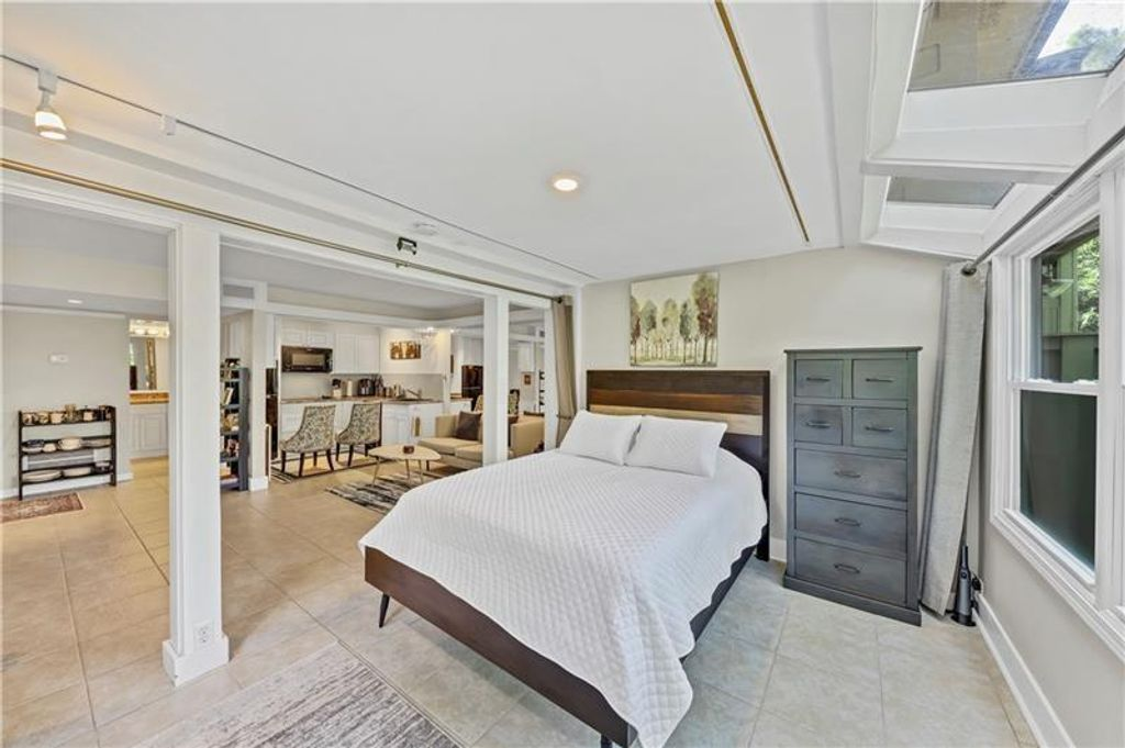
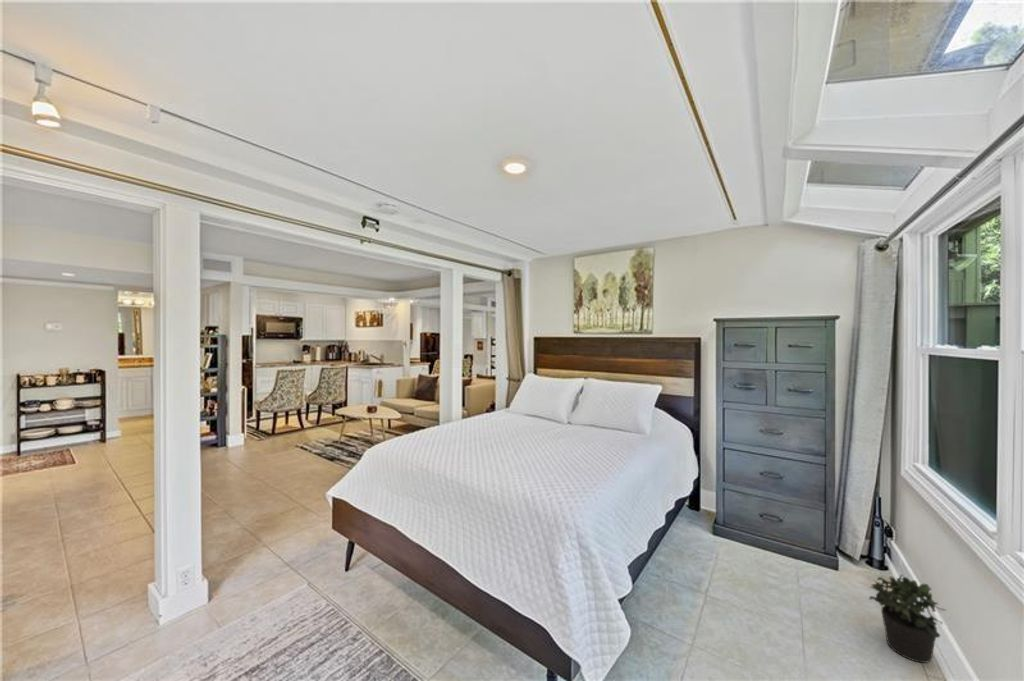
+ potted plant [868,574,948,664]
